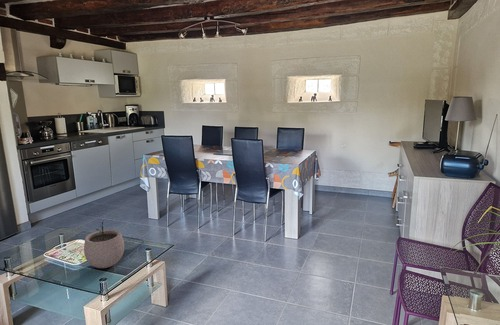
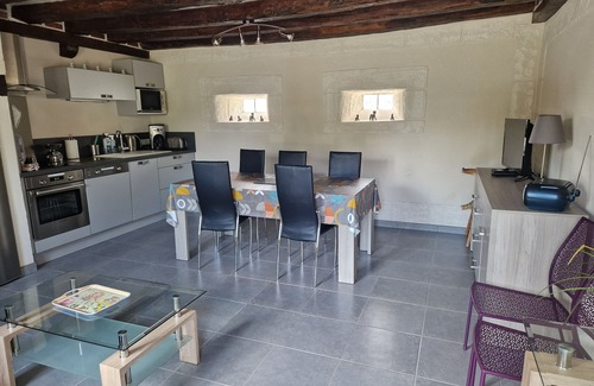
- plant pot [83,221,125,269]
